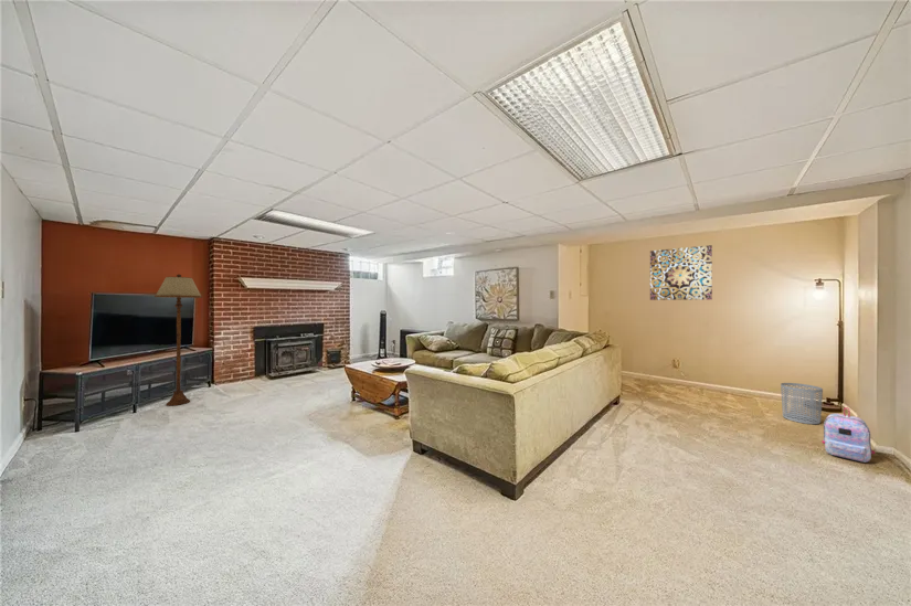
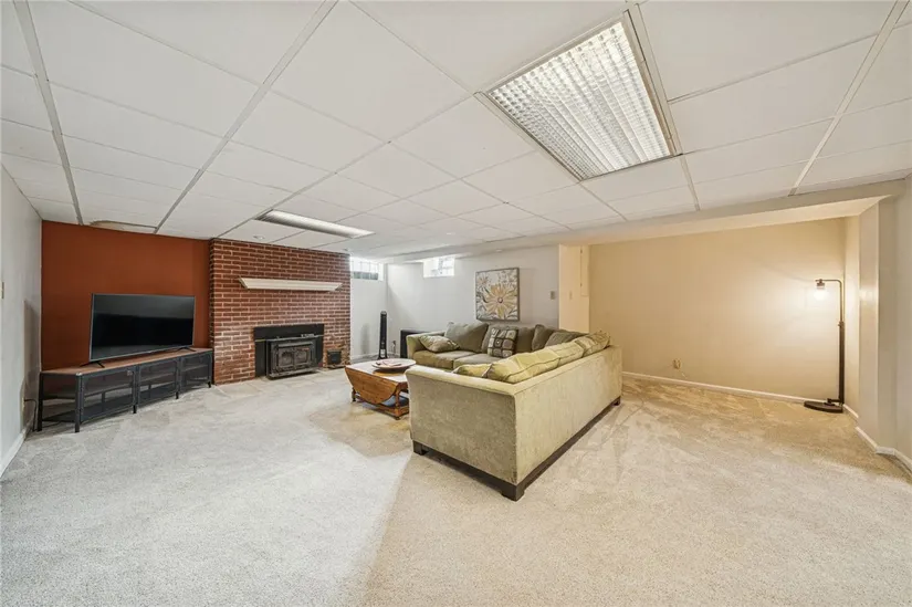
- wall art [649,244,713,301]
- waste bin [780,382,824,425]
- floor lamp [153,274,203,407]
- backpack [820,406,876,464]
